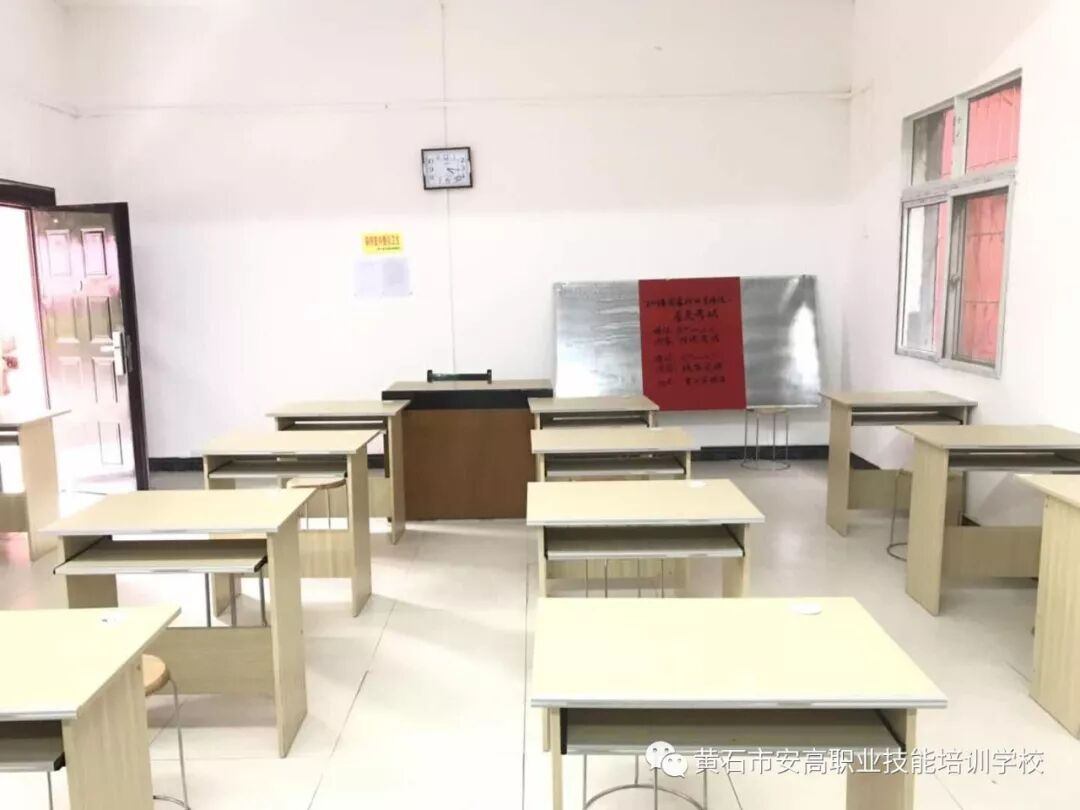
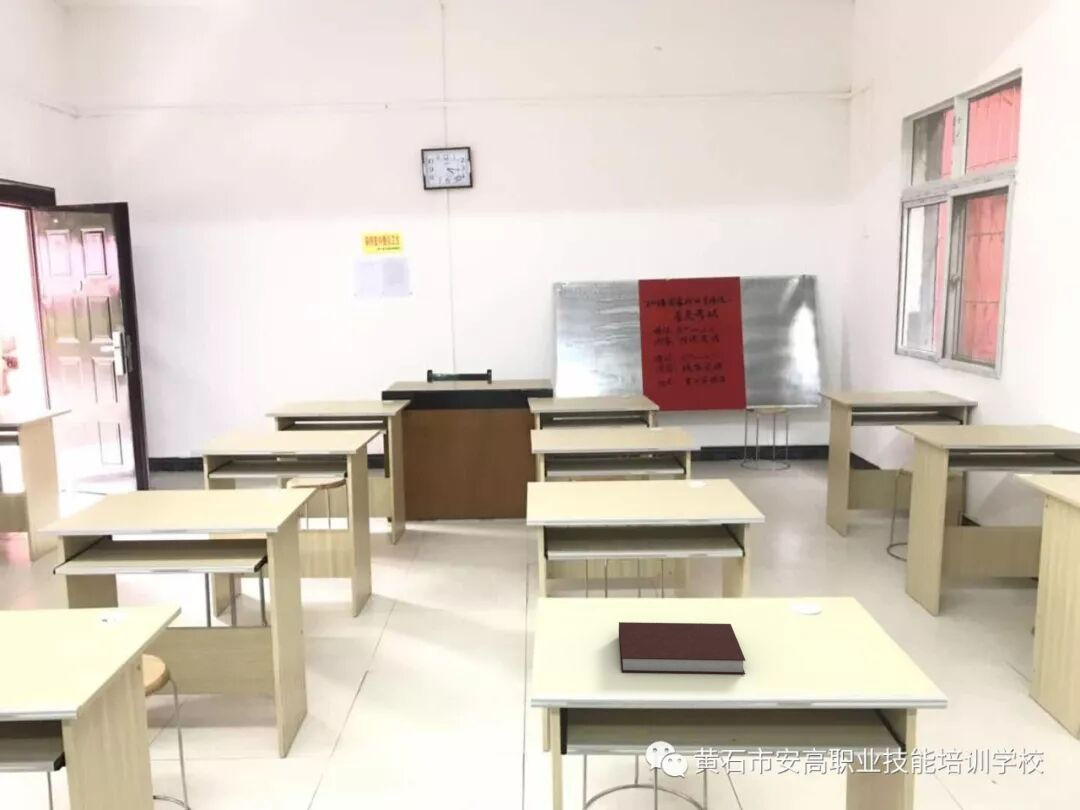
+ notebook [618,621,747,675]
